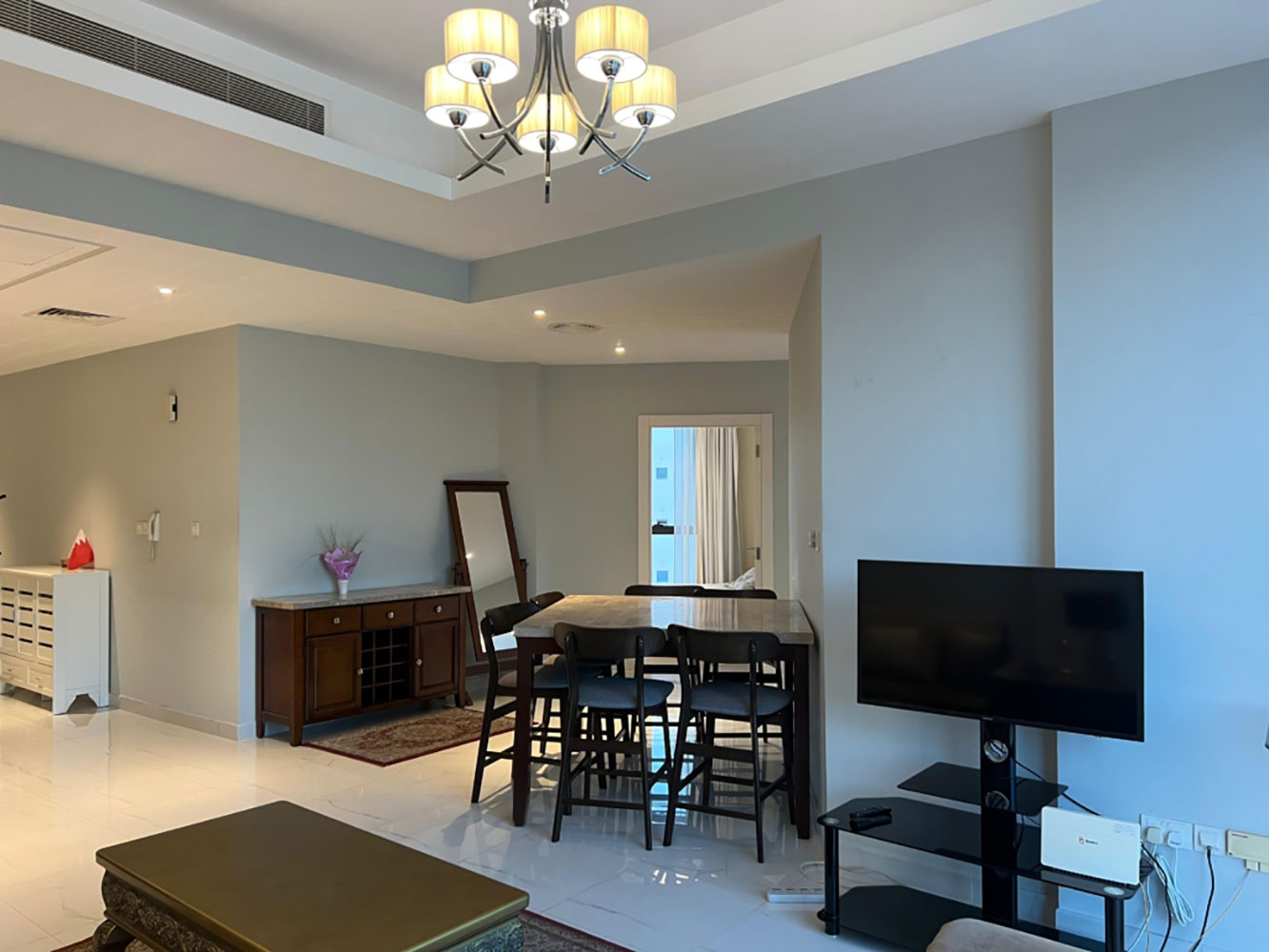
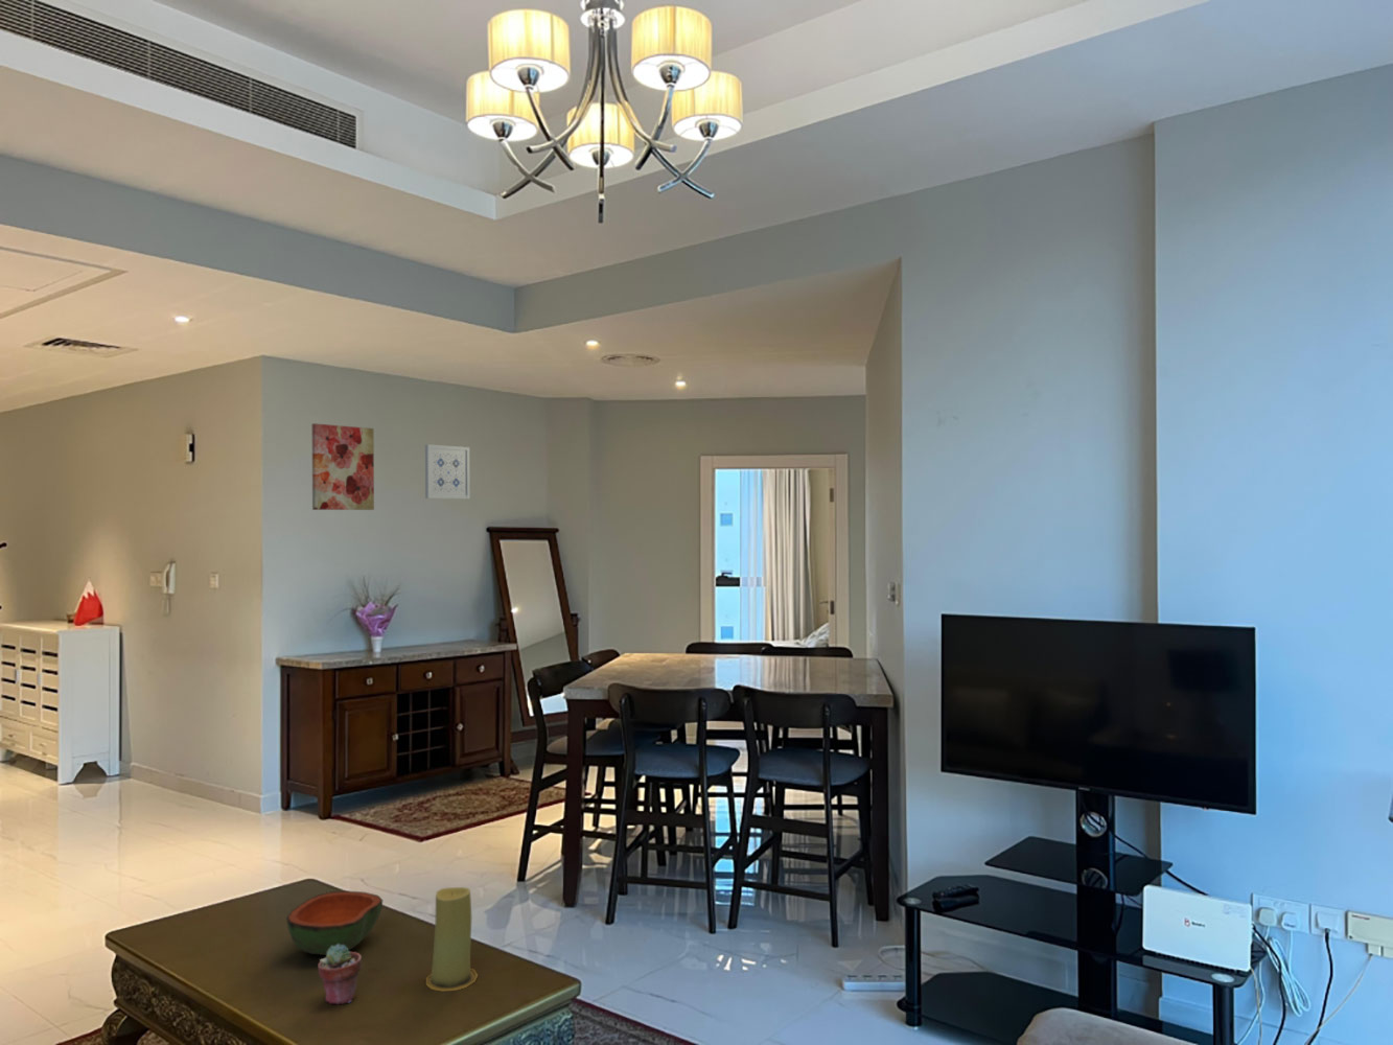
+ bowl [285,890,383,956]
+ wall art [312,423,375,512]
+ candle [425,886,479,991]
+ potted succulent [316,945,362,1005]
+ wall art [425,443,471,499]
